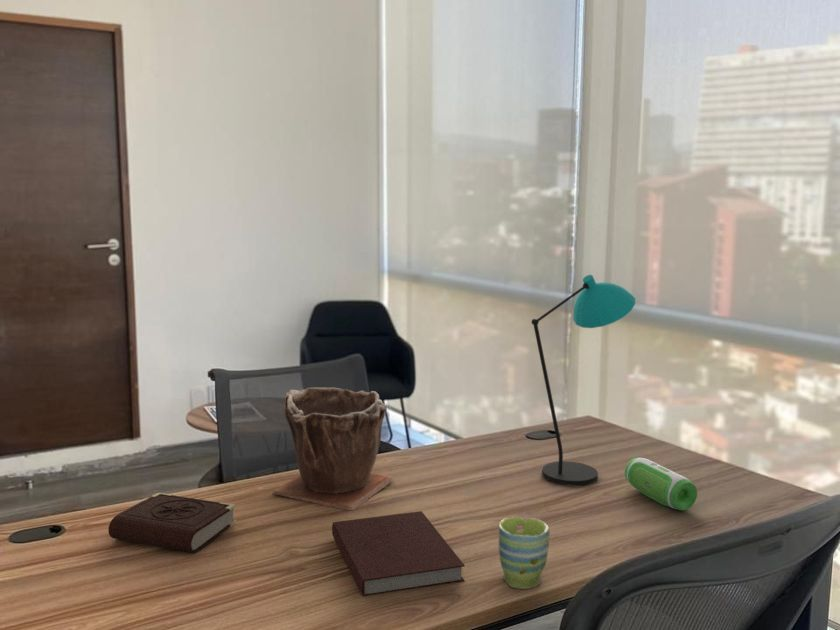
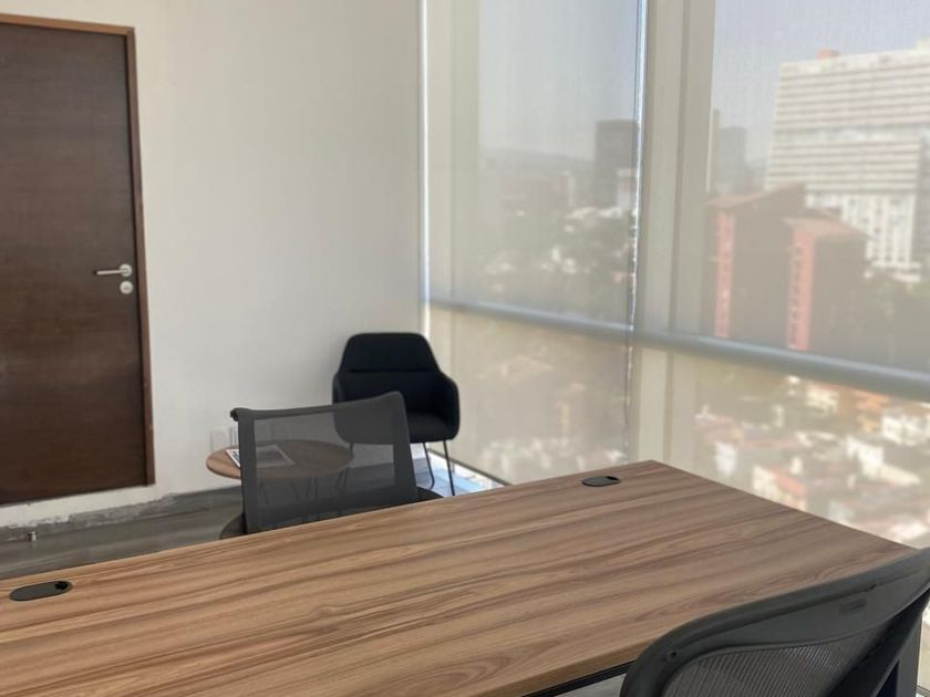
- book [107,492,238,554]
- mug [498,515,551,590]
- speaker [624,457,698,511]
- notebook [331,510,466,597]
- desk lamp [531,274,636,487]
- plant pot [271,386,395,512]
